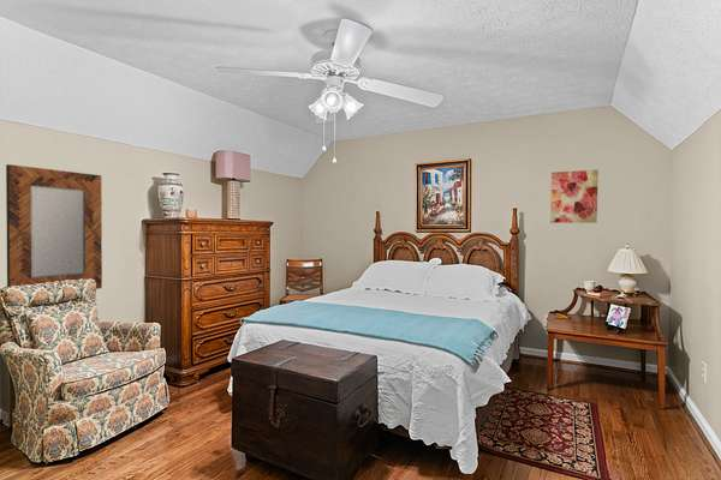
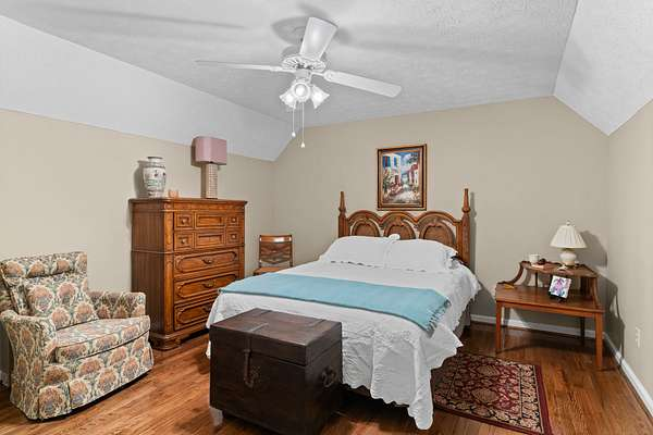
- wall art [549,169,600,224]
- home mirror [5,163,103,290]
